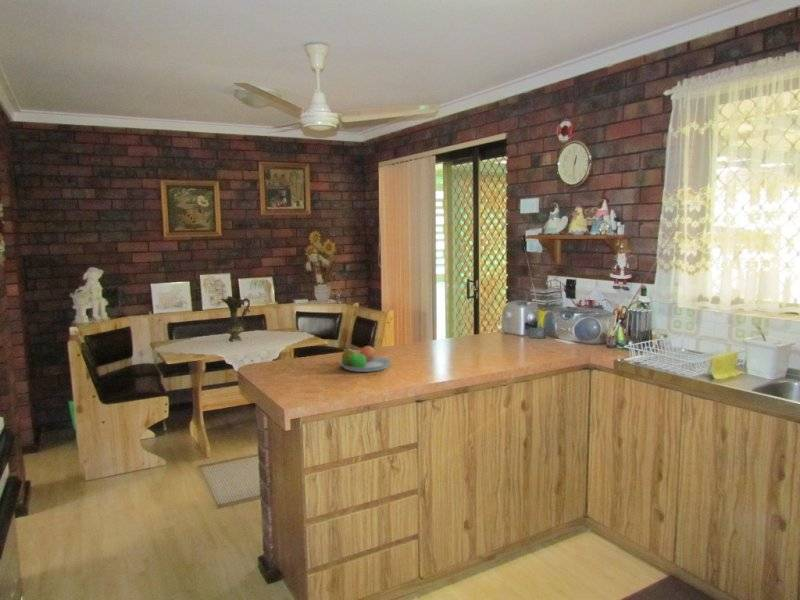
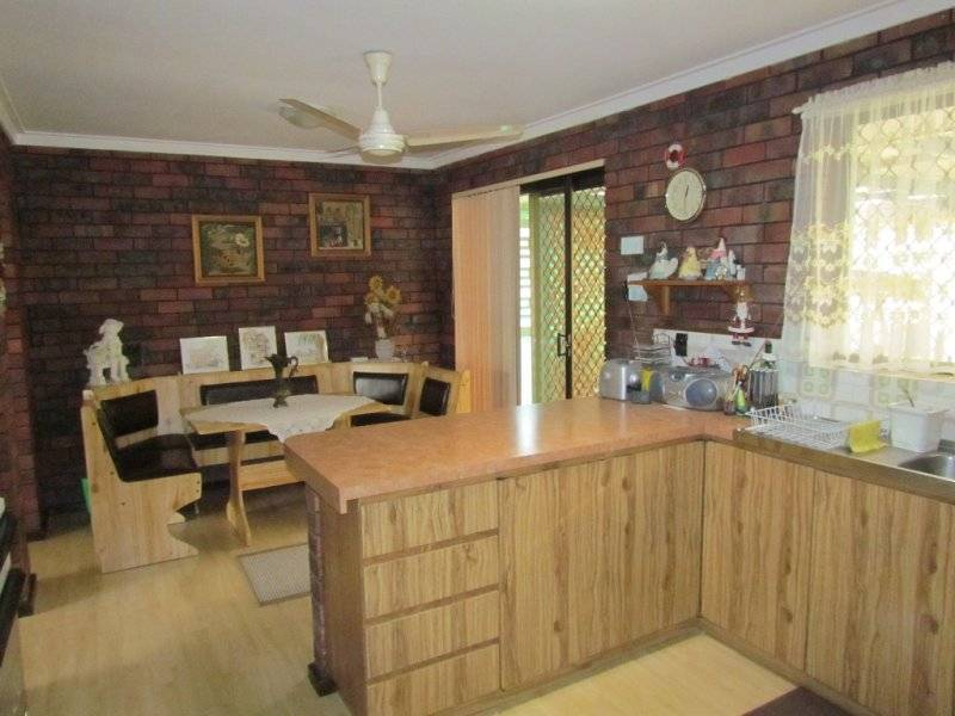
- fruit bowl [338,345,392,373]
